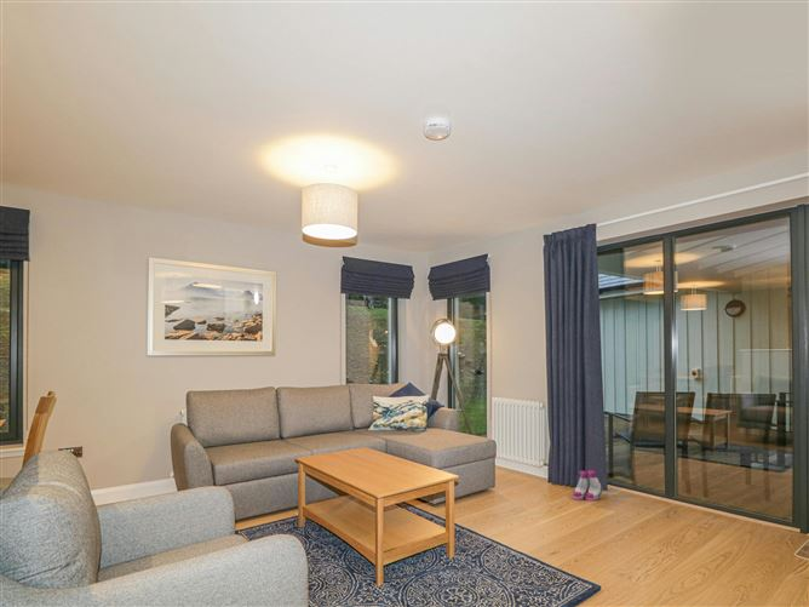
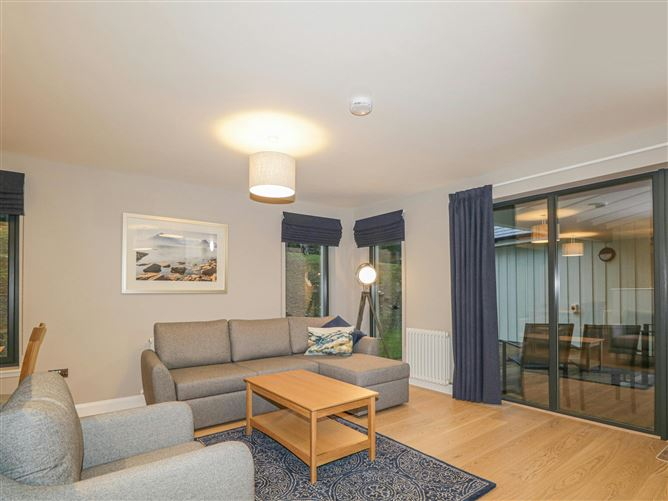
- boots [572,469,603,503]
